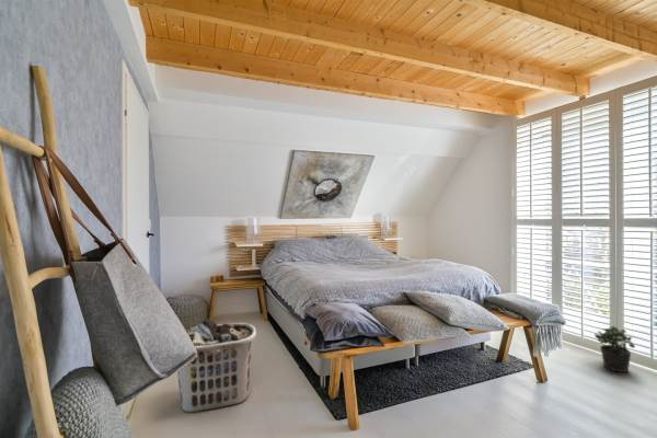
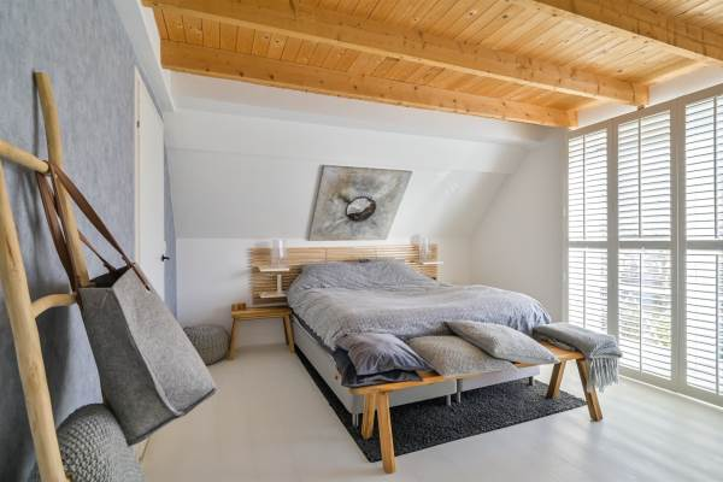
- clothes hamper [176,319,257,414]
- potted plant [593,325,636,373]
